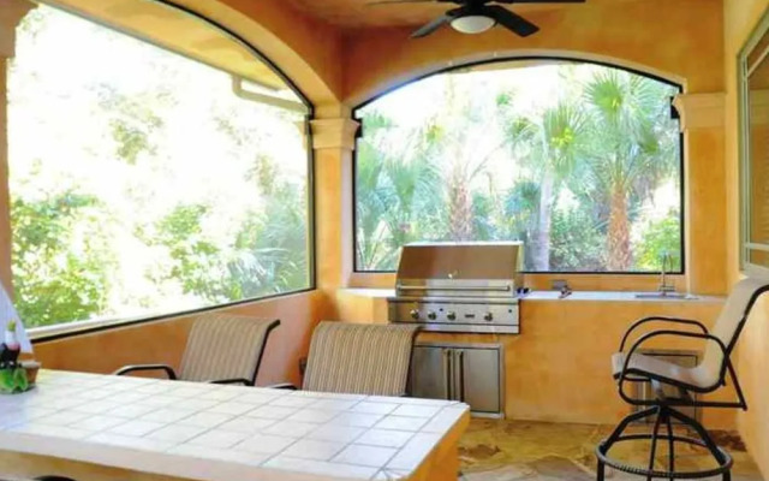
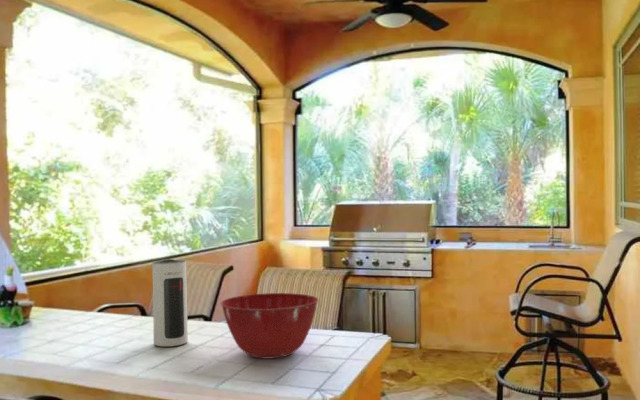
+ speaker [151,258,189,348]
+ mixing bowl [220,292,320,360]
